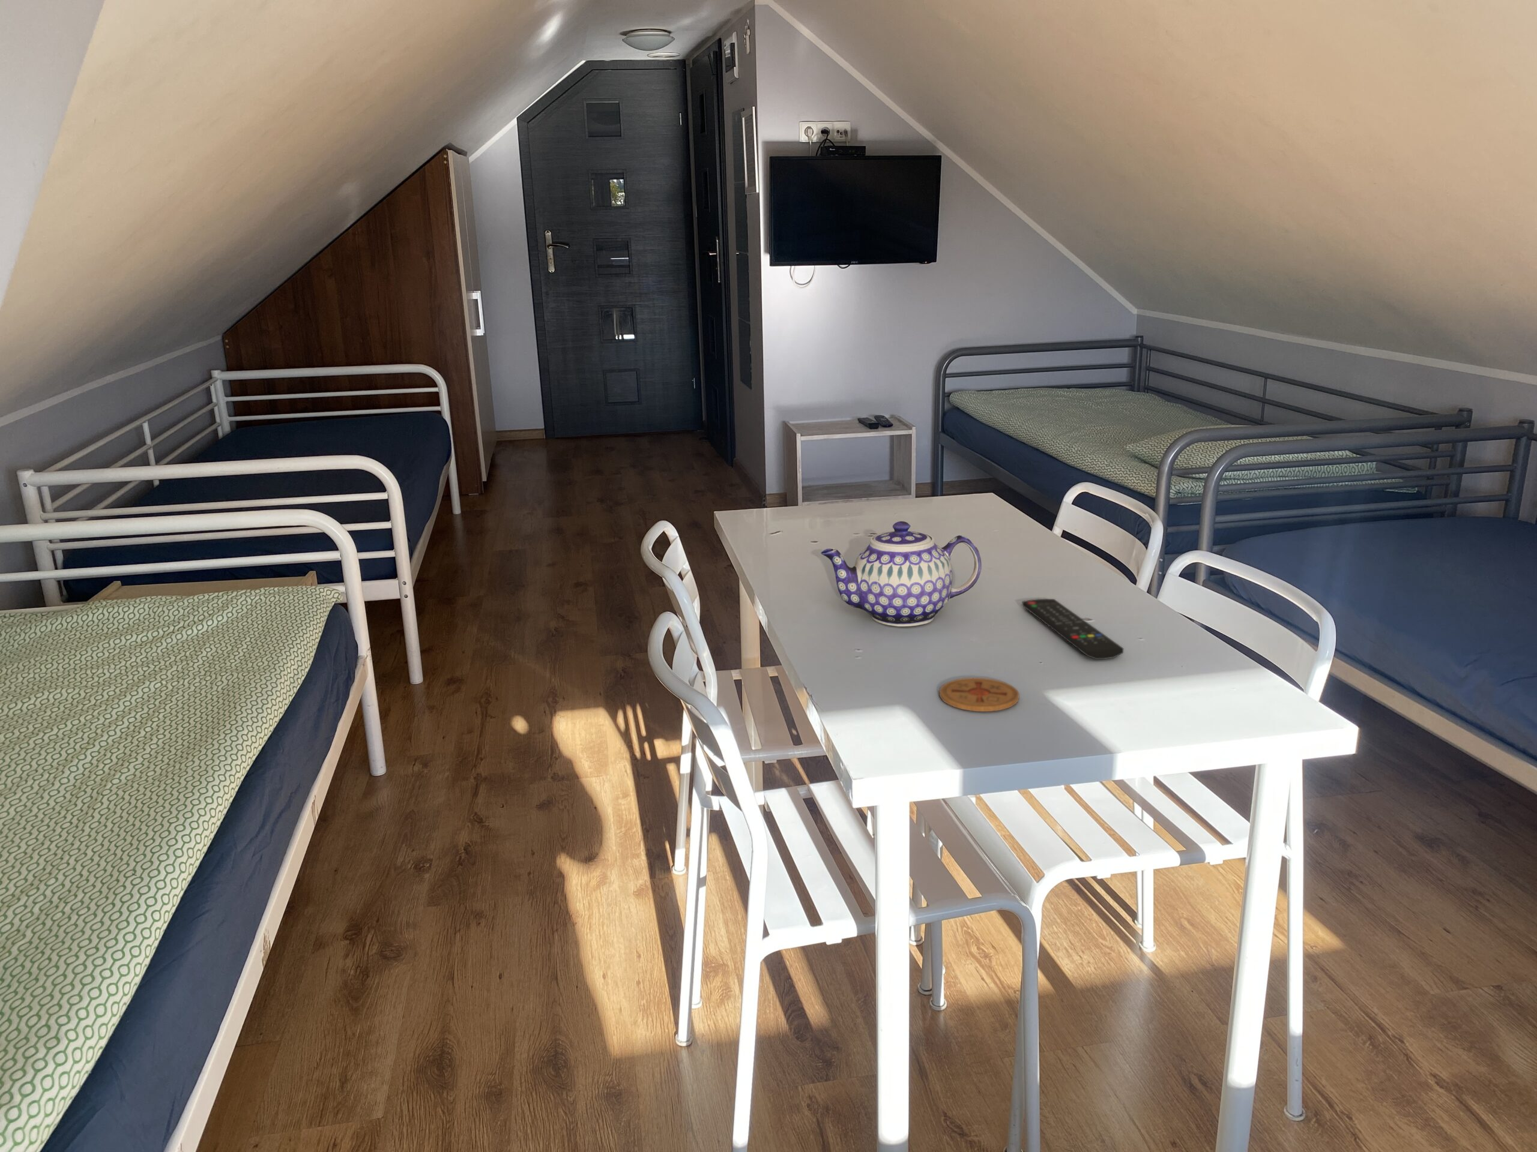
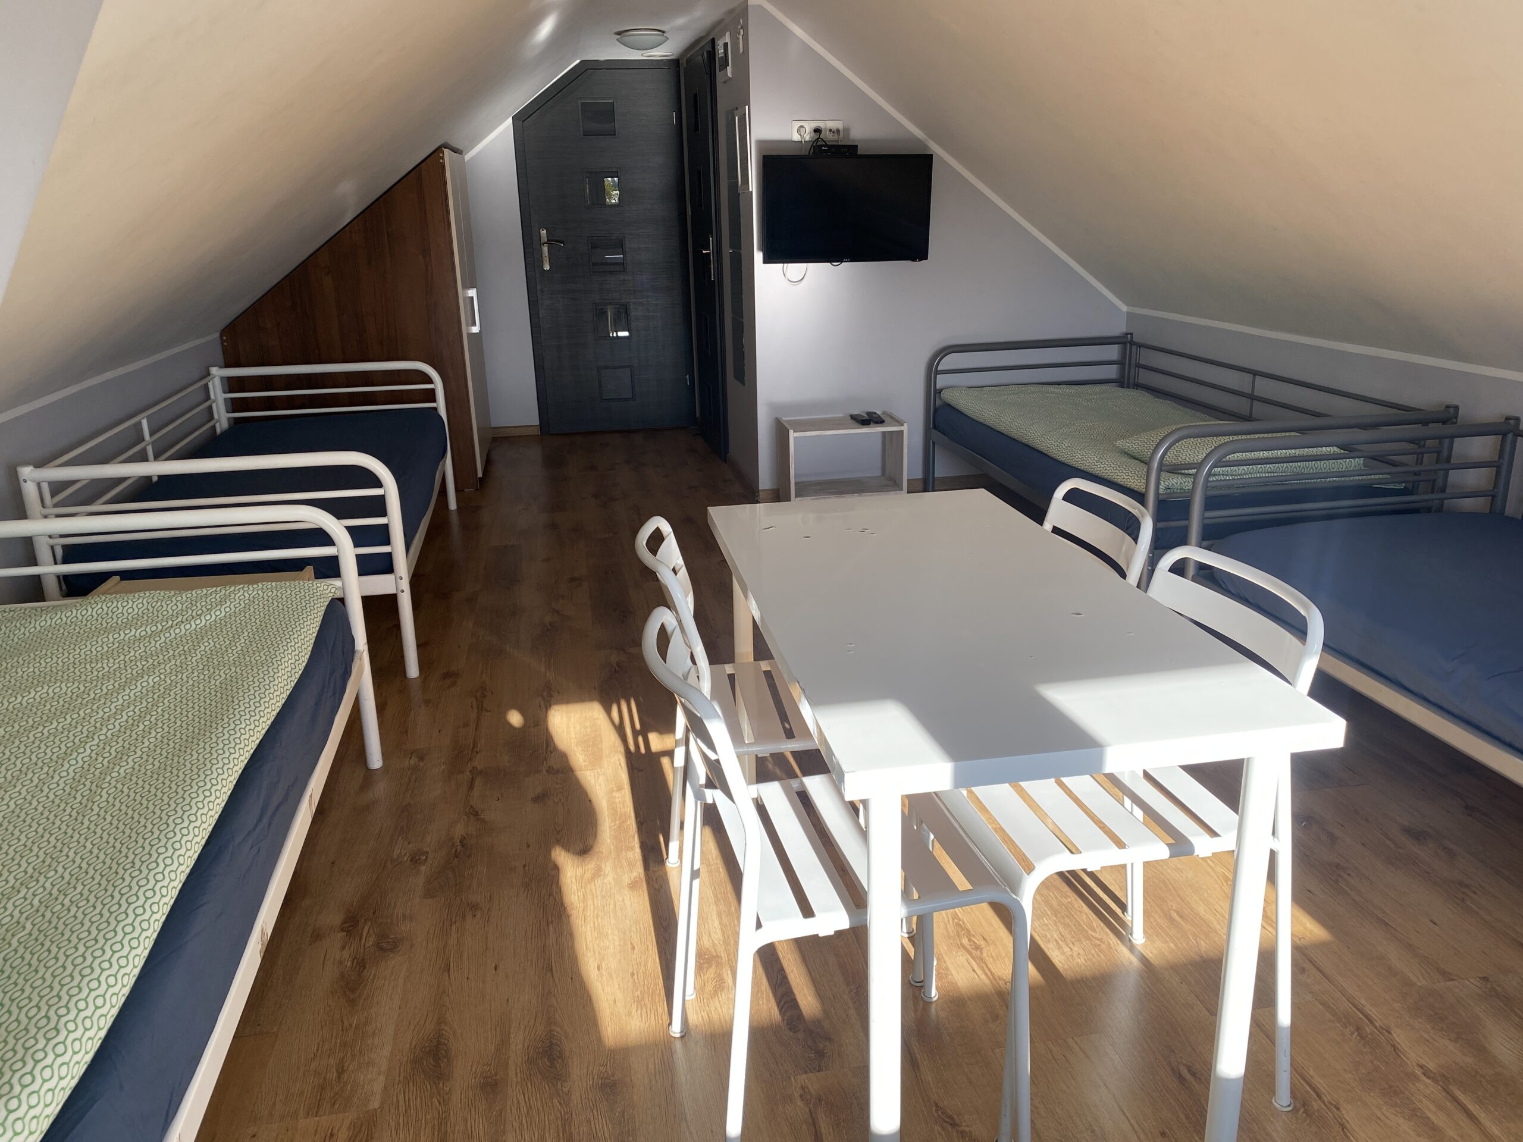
- remote control [1021,598,1124,659]
- teapot [821,520,983,627]
- coaster [939,678,1020,713]
